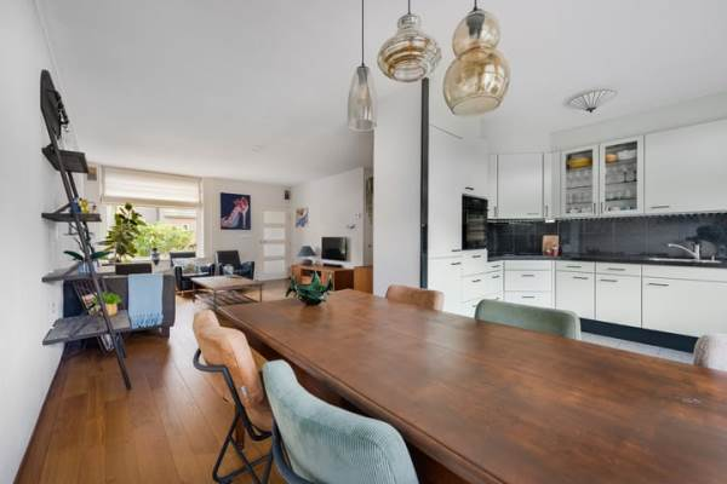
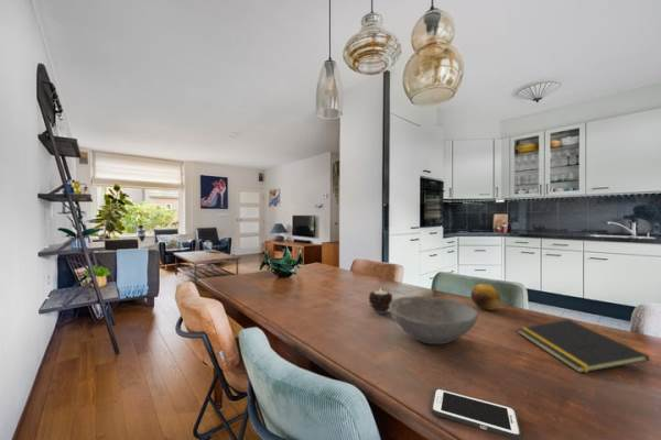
+ fruit [470,283,501,311]
+ notepad [517,319,650,374]
+ bowl [389,295,479,345]
+ cell phone [430,387,522,440]
+ candle [368,288,393,315]
